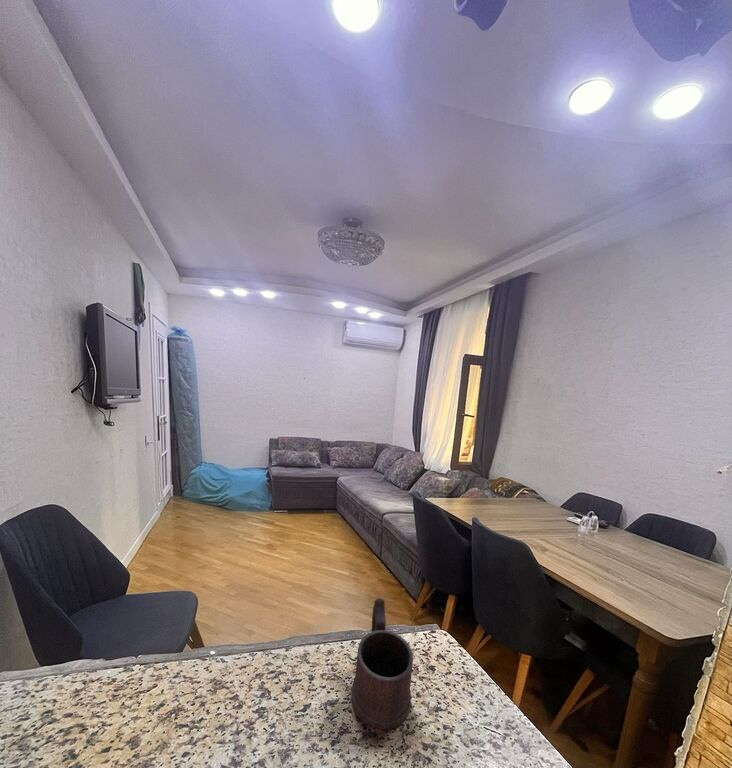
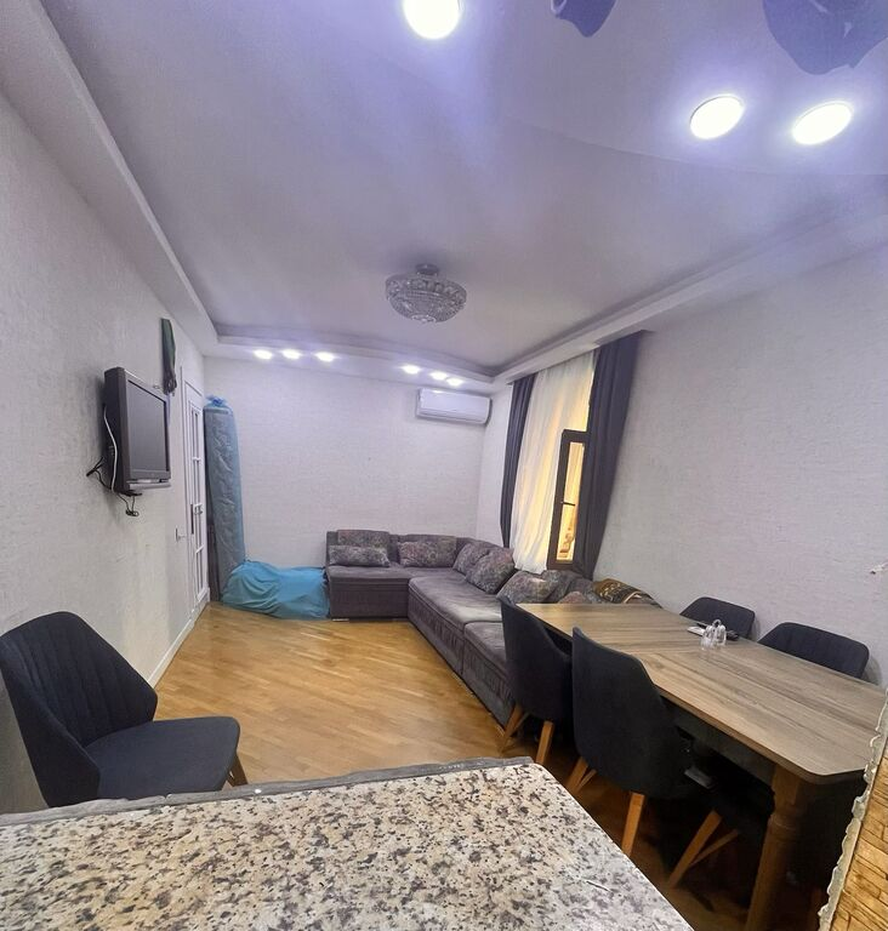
- mug [350,597,414,730]
